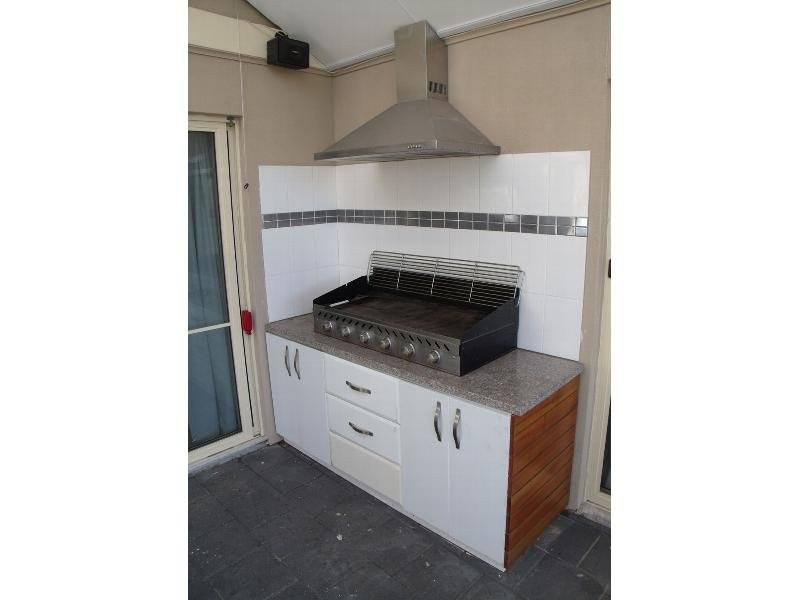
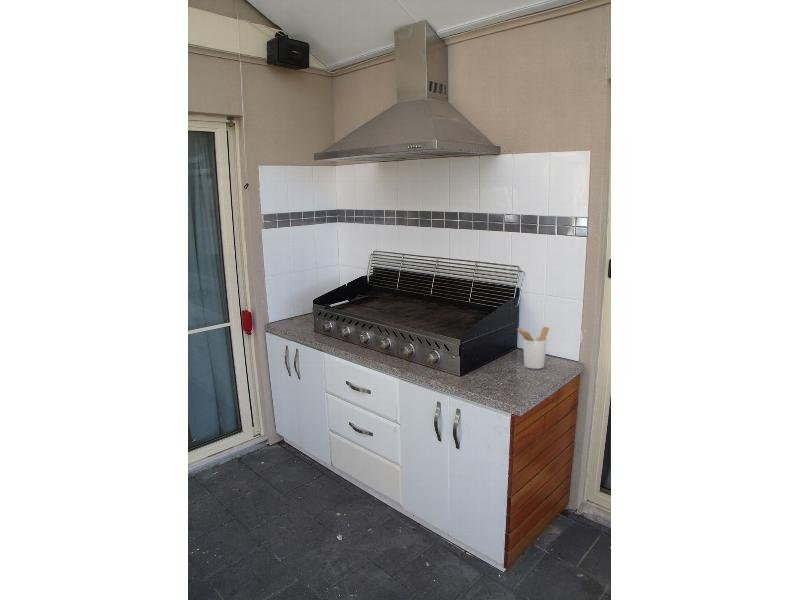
+ utensil holder [516,326,550,370]
